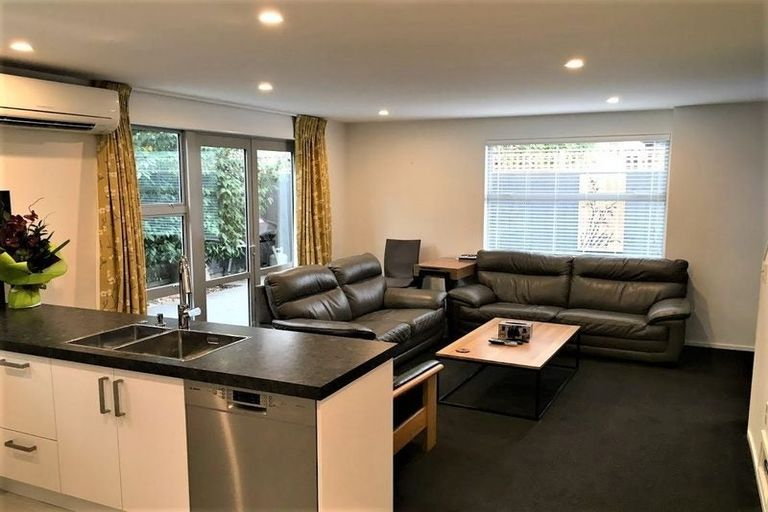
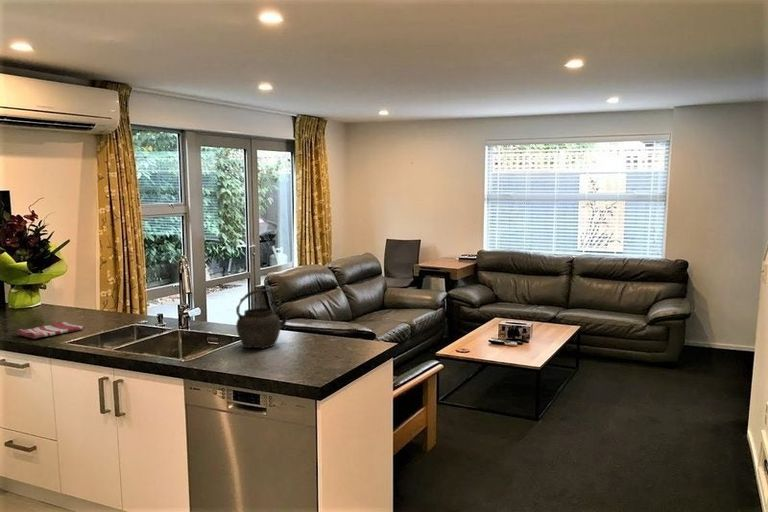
+ dish towel [16,321,86,340]
+ kettle [235,288,294,350]
